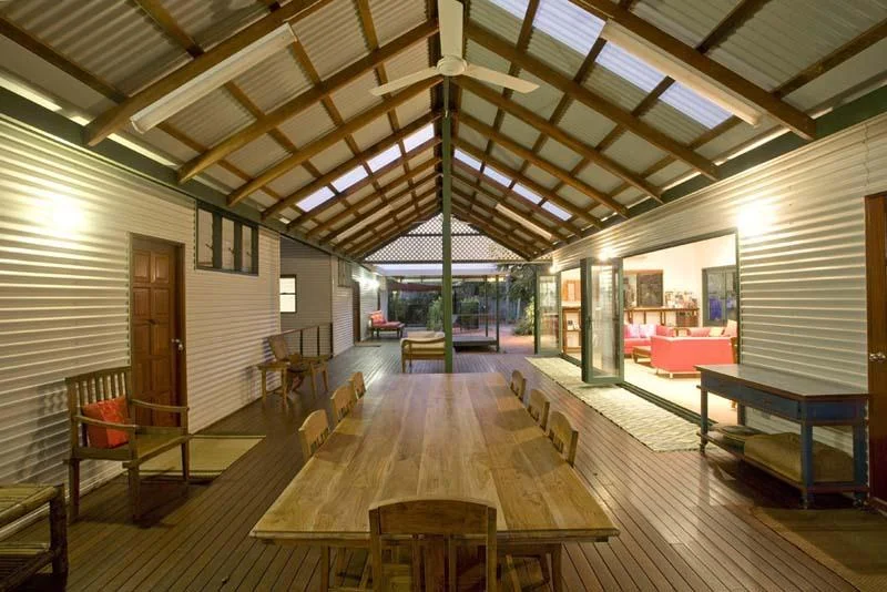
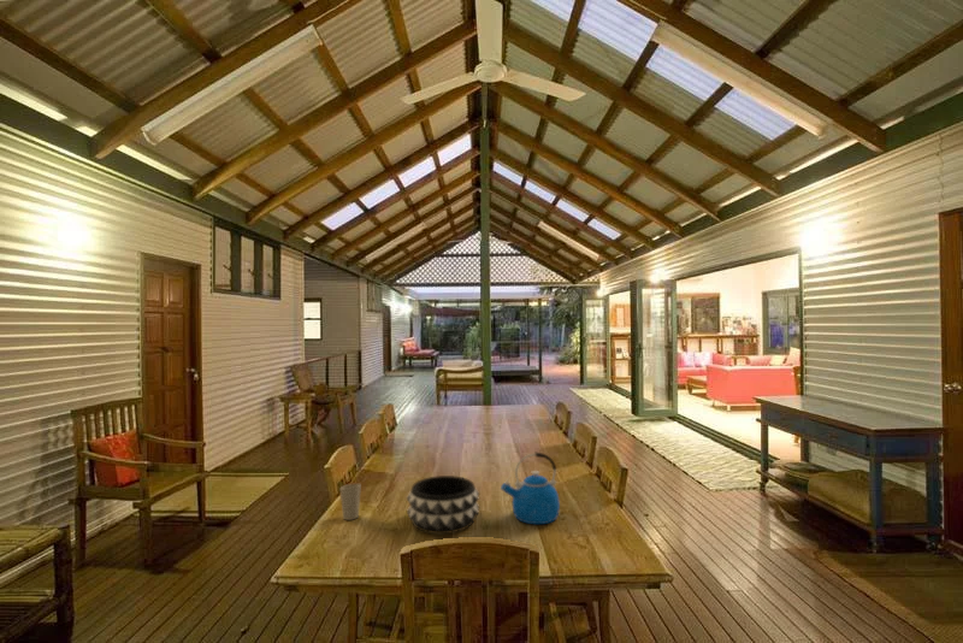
+ decorative bowl [406,474,480,535]
+ kettle [500,452,561,525]
+ cup [339,483,362,521]
